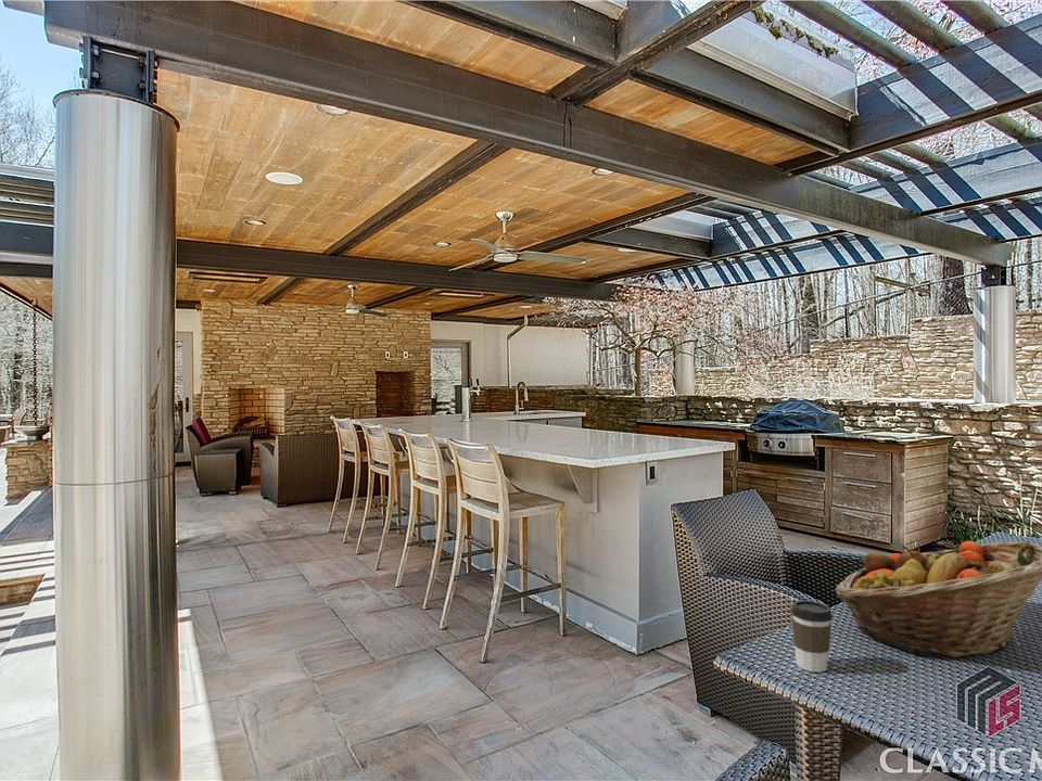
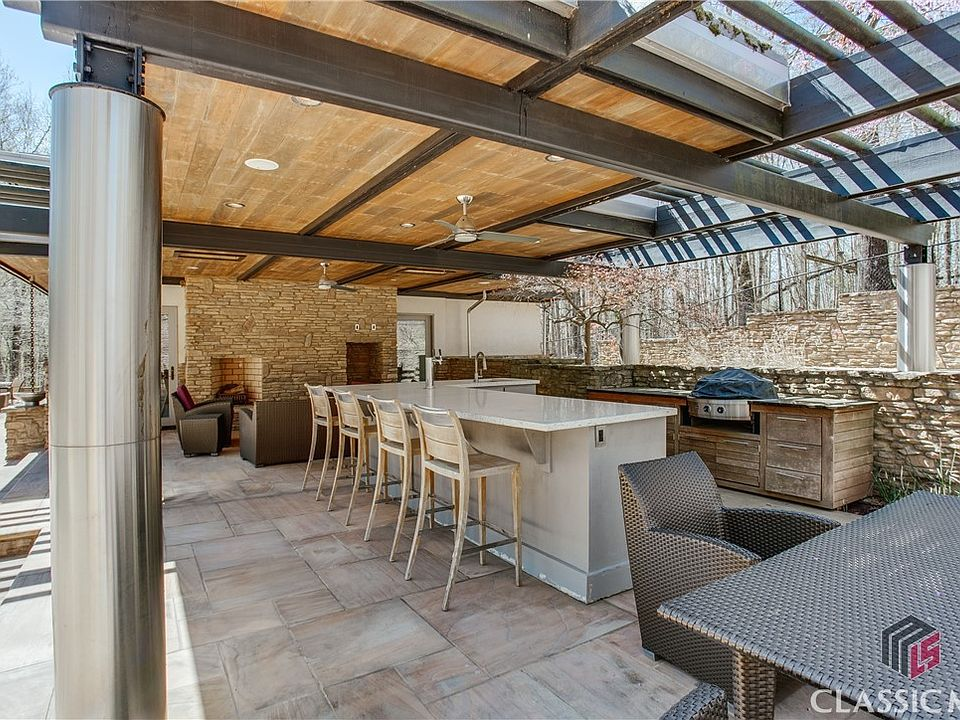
- coffee cup [790,600,834,674]
- fruit basket [834,540,1042,658]
